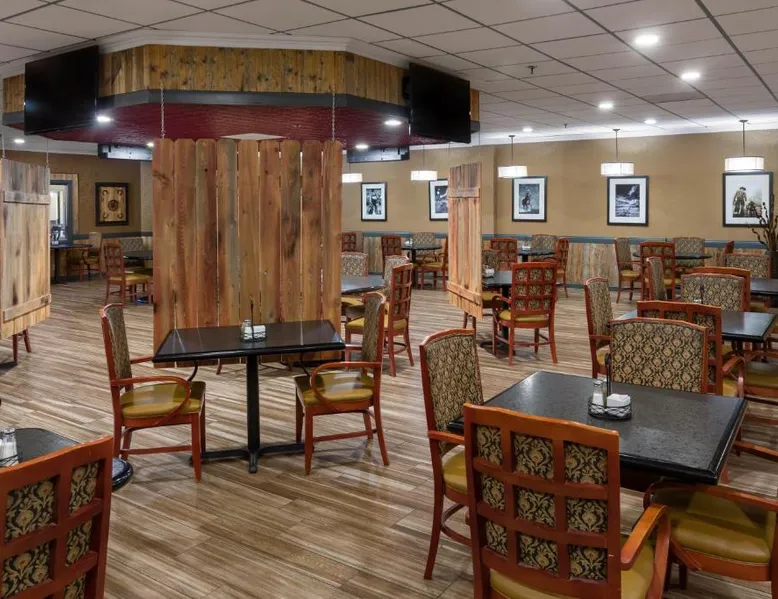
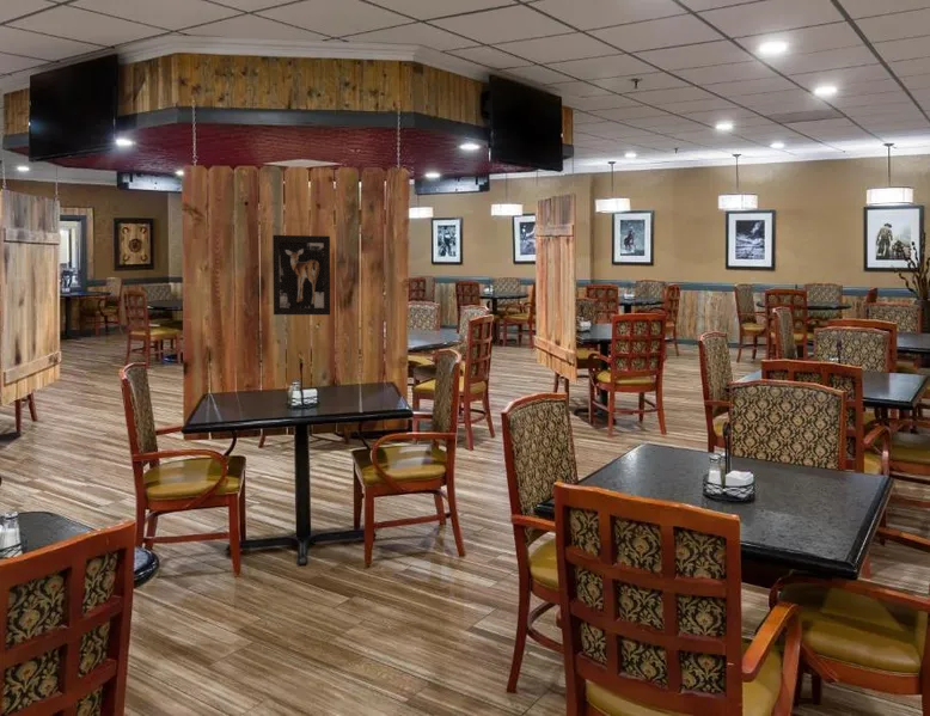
+ wall art [271,234,331,316]
